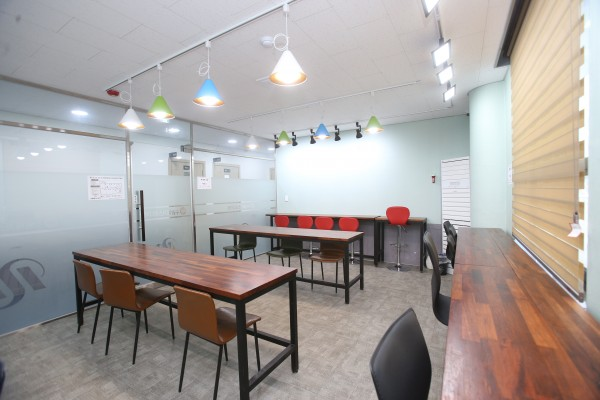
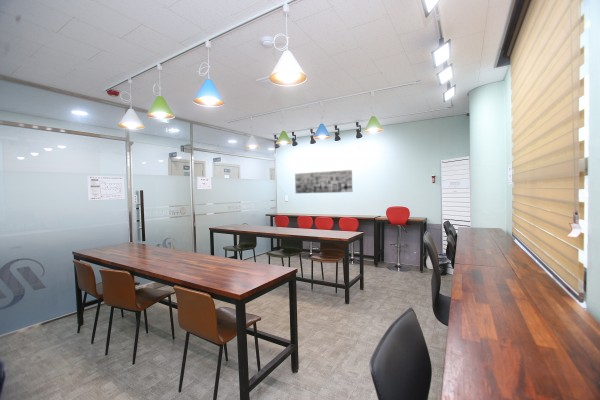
+ wall art [294,169,353,194]
